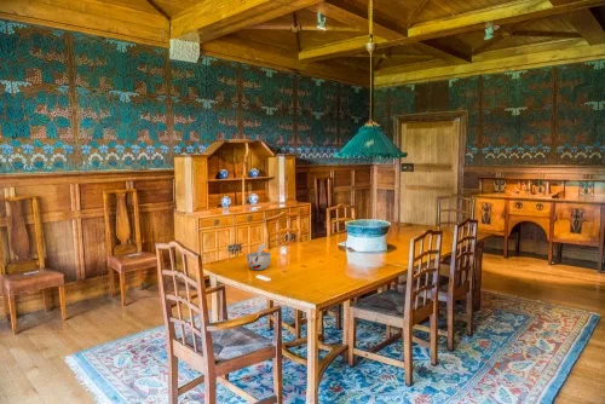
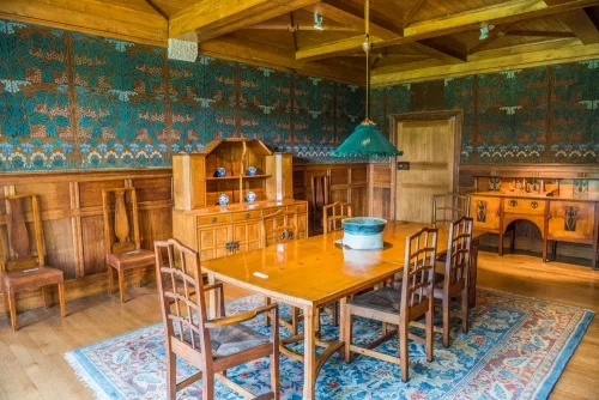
- cup [246,242,272,271]
